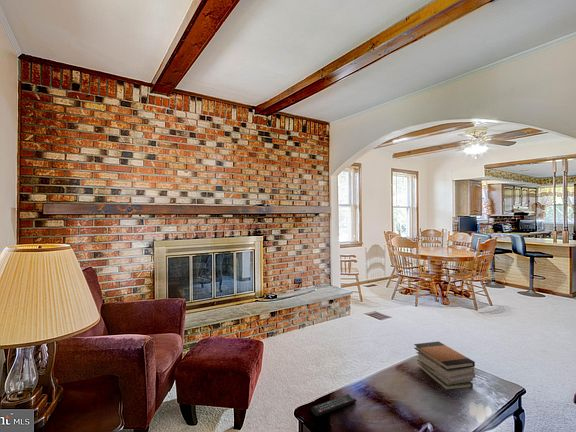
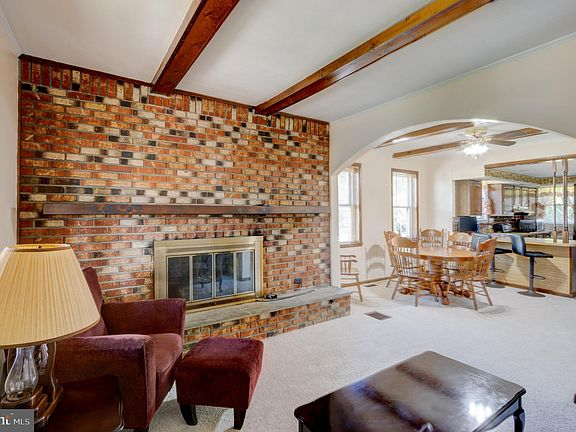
- book stack [413,340,476,391]
- remote control [310,393,358,417]
